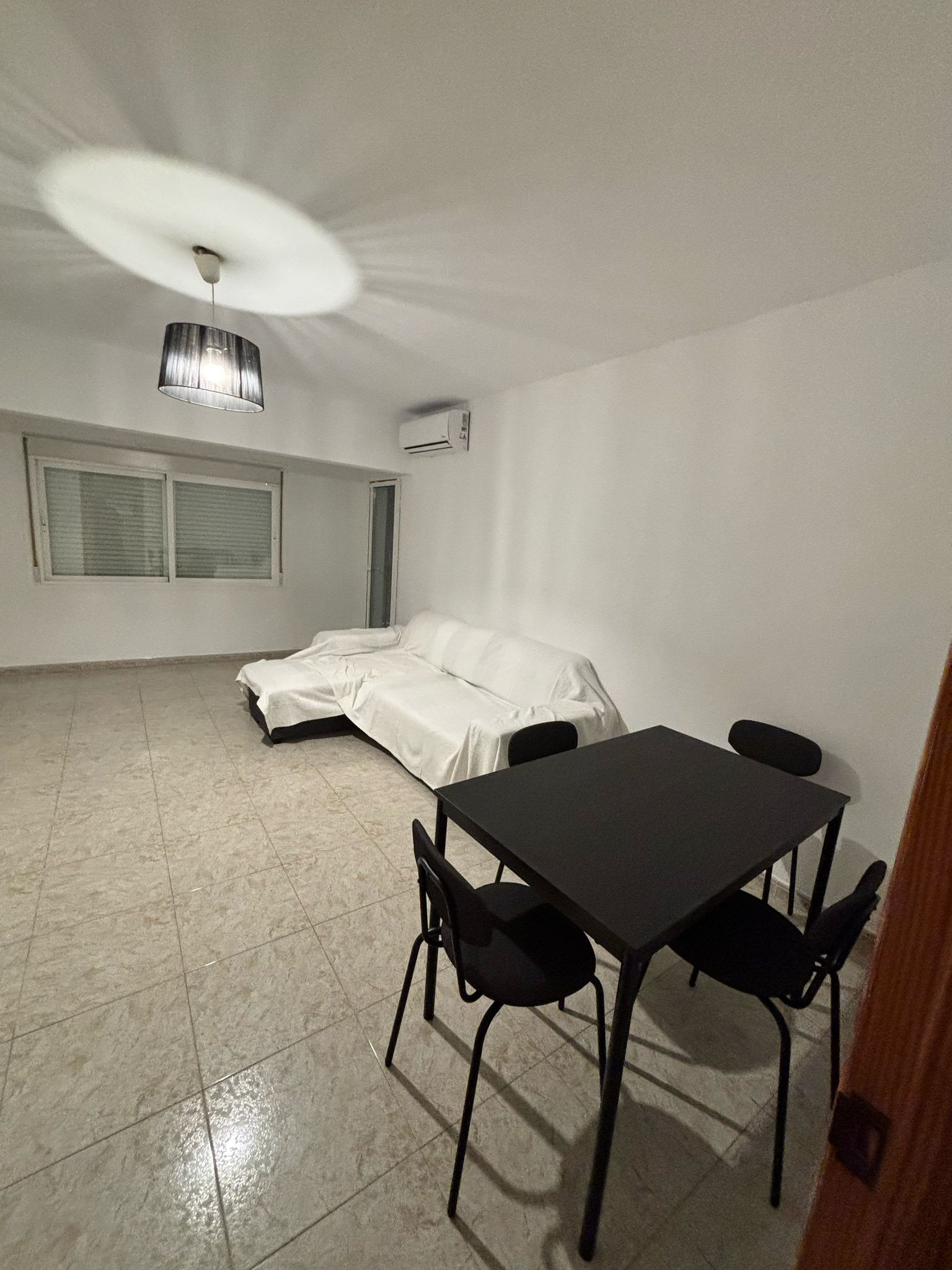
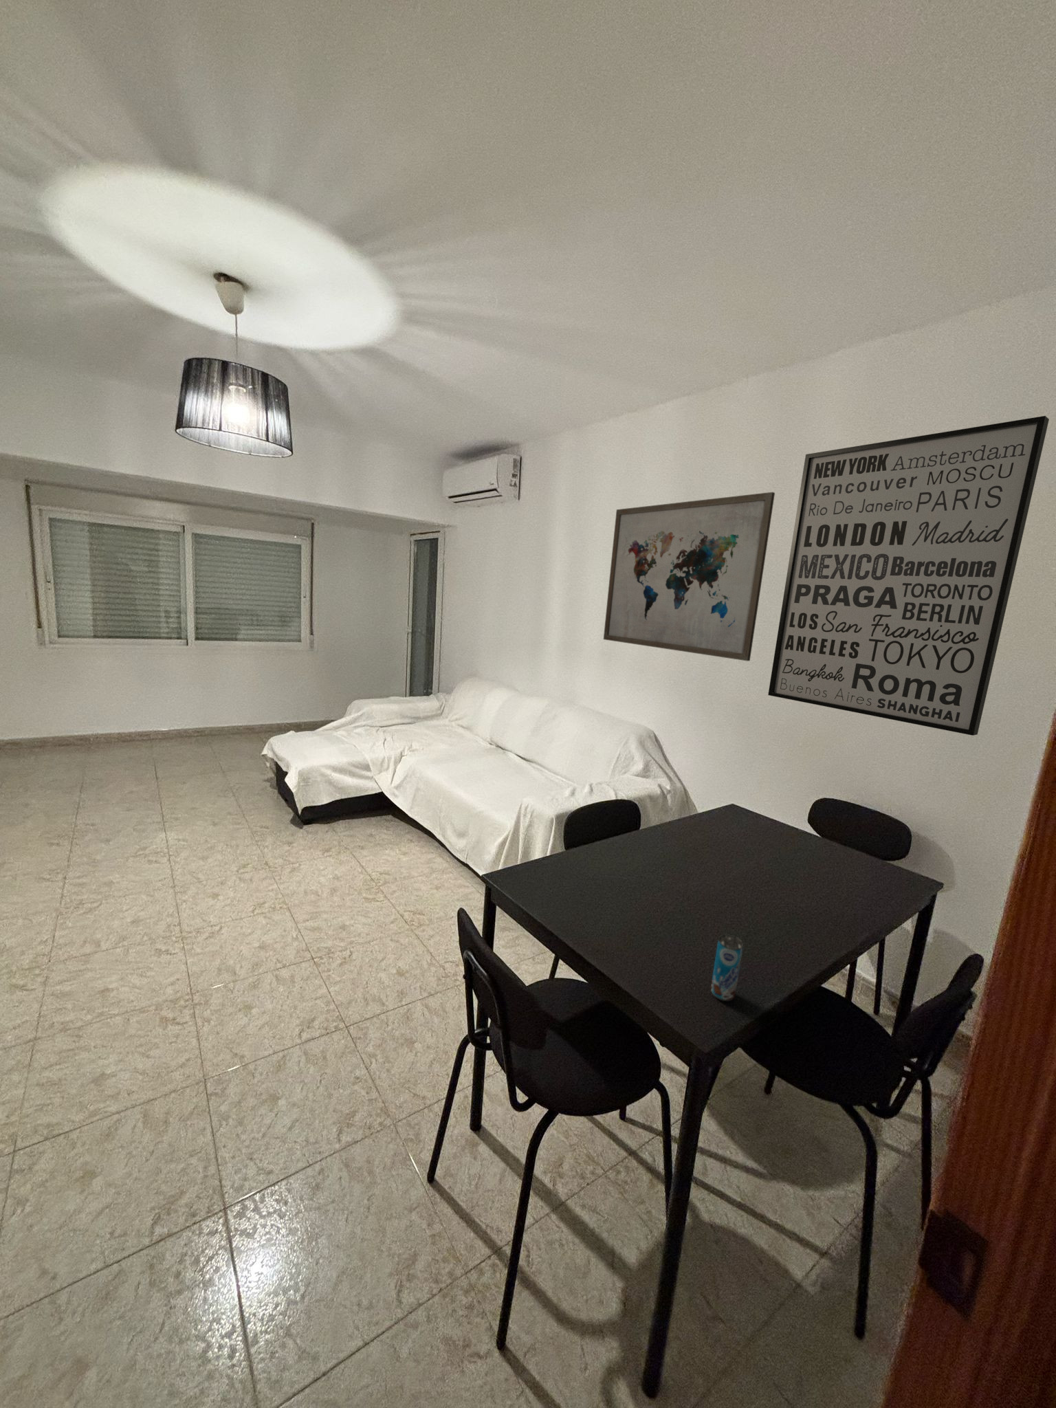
+ wall art [768,416,1049,736]
+ wall art [603,491,775,662]
+ beverage can [710,933,744,1002]
